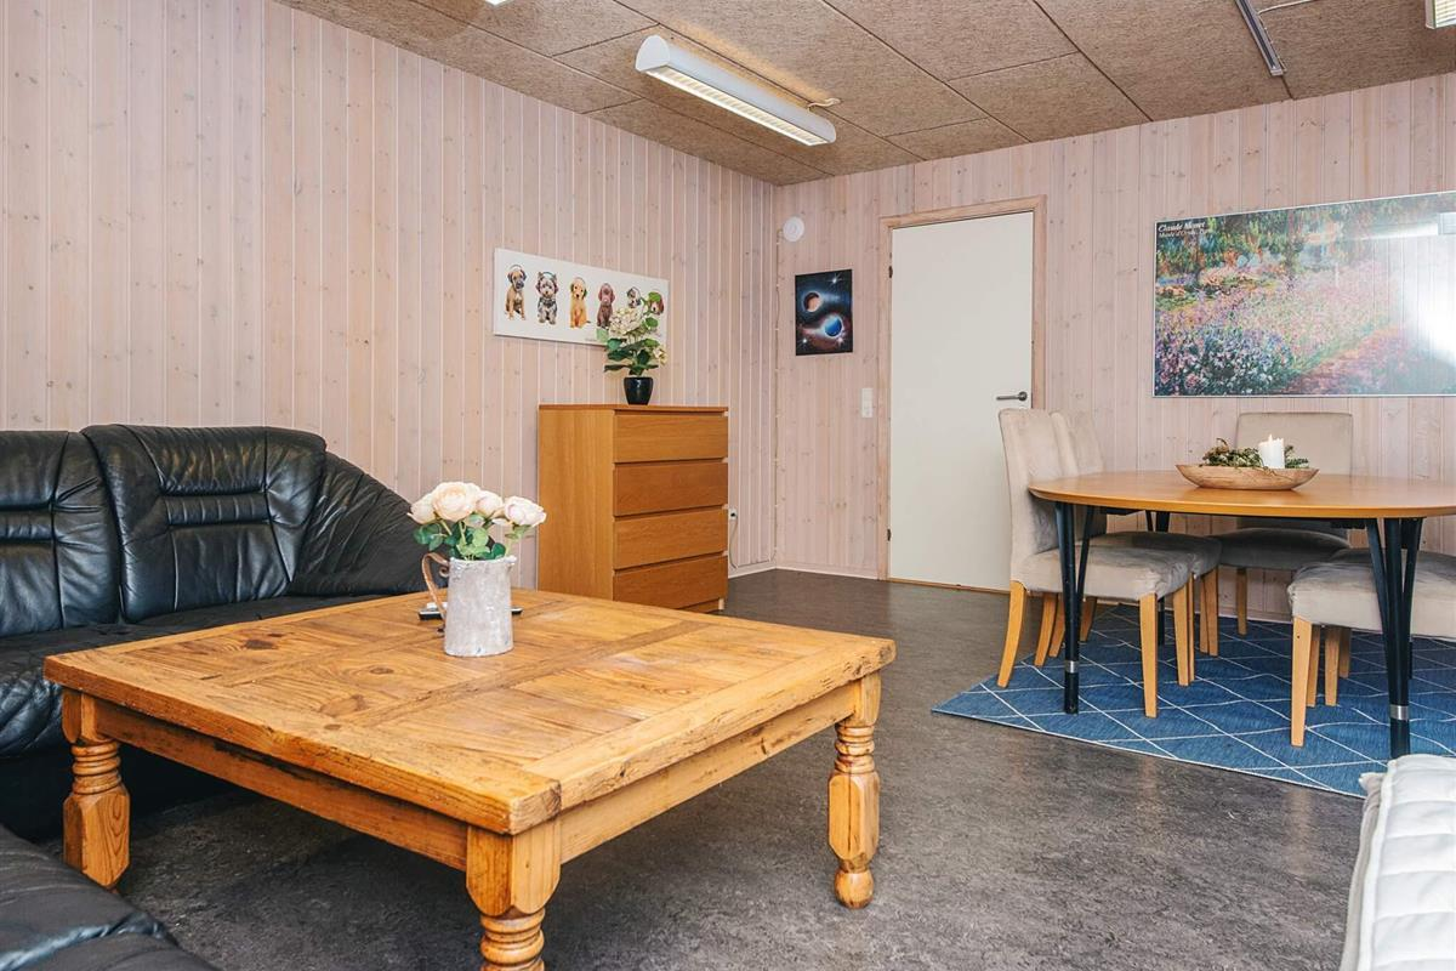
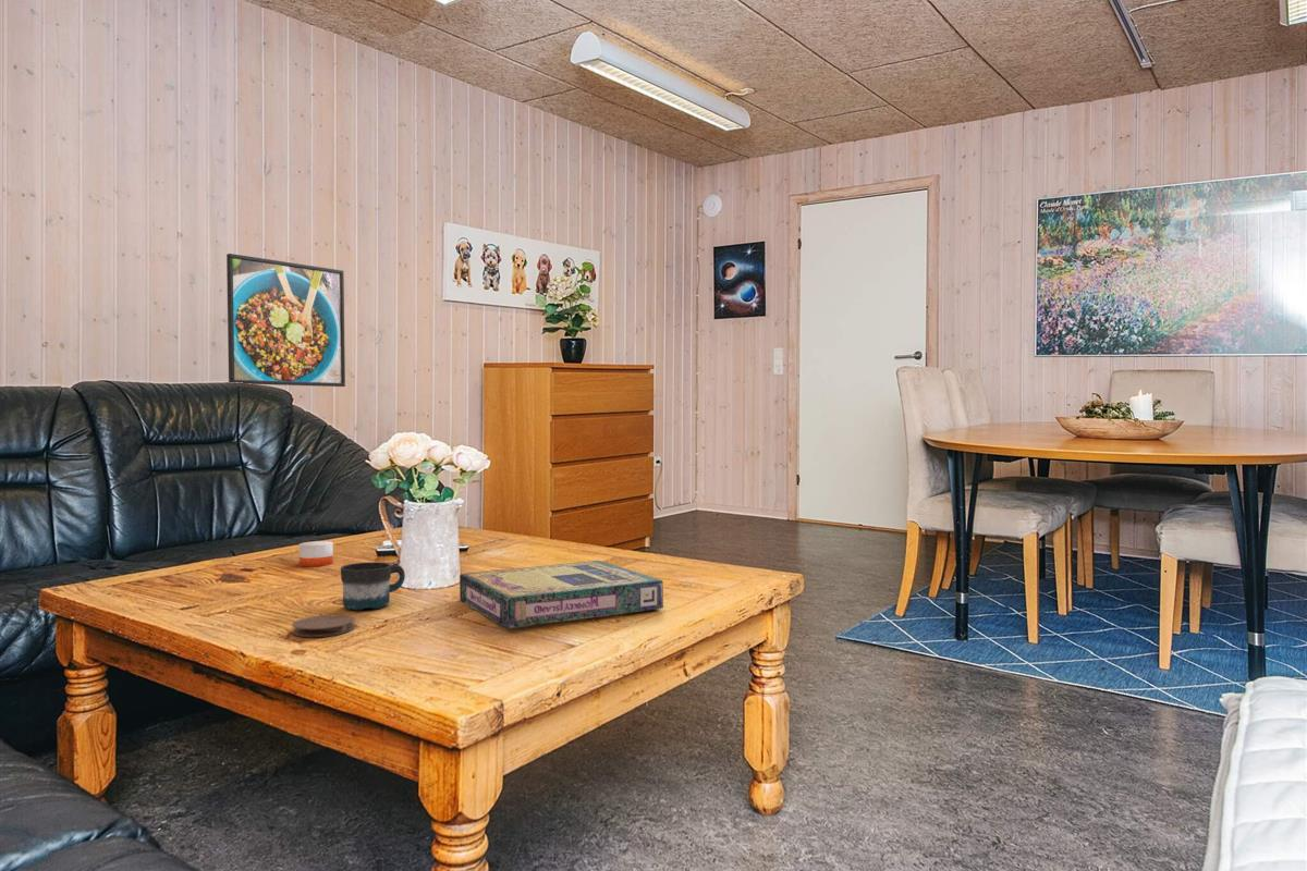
+ coaster [291,614,356,638]
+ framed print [225,253,346,388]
+ video game box [459,560,664,630]
+ candle [298,540,334,567]
+ mug [340,561,406,611]
